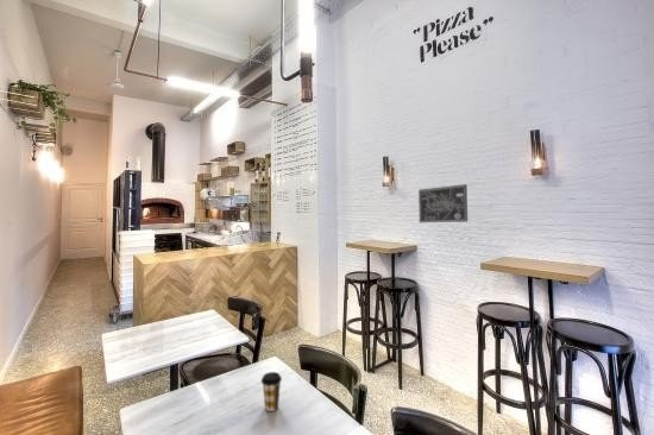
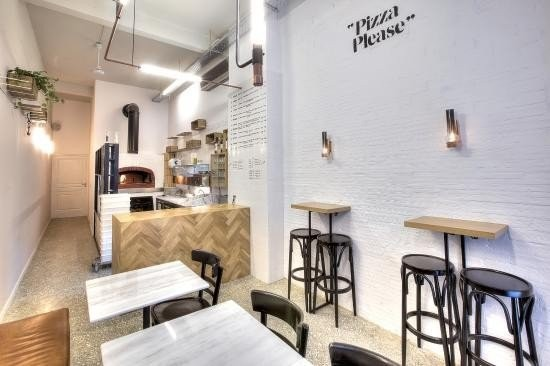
- wall art [417,183,469,223]
- coffee cup [260,371,283,412]
